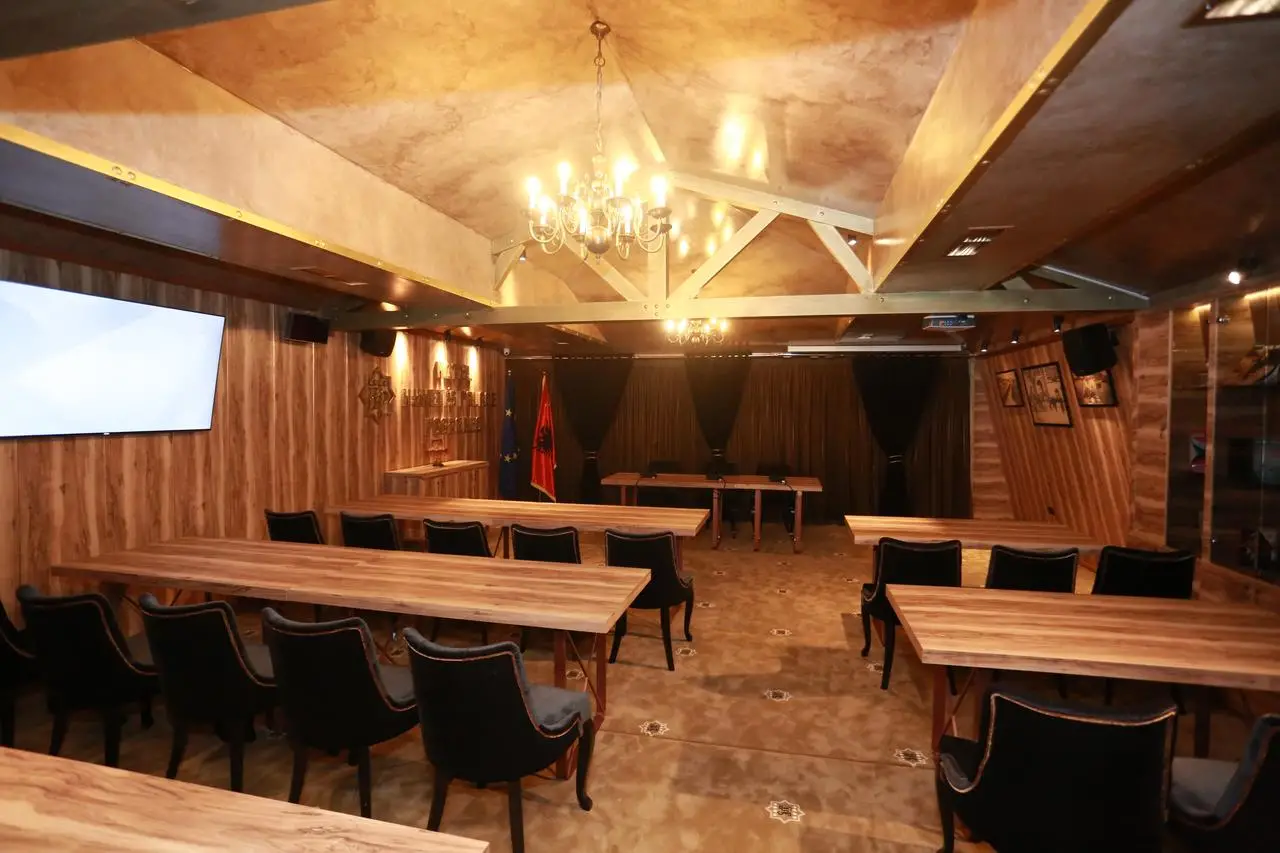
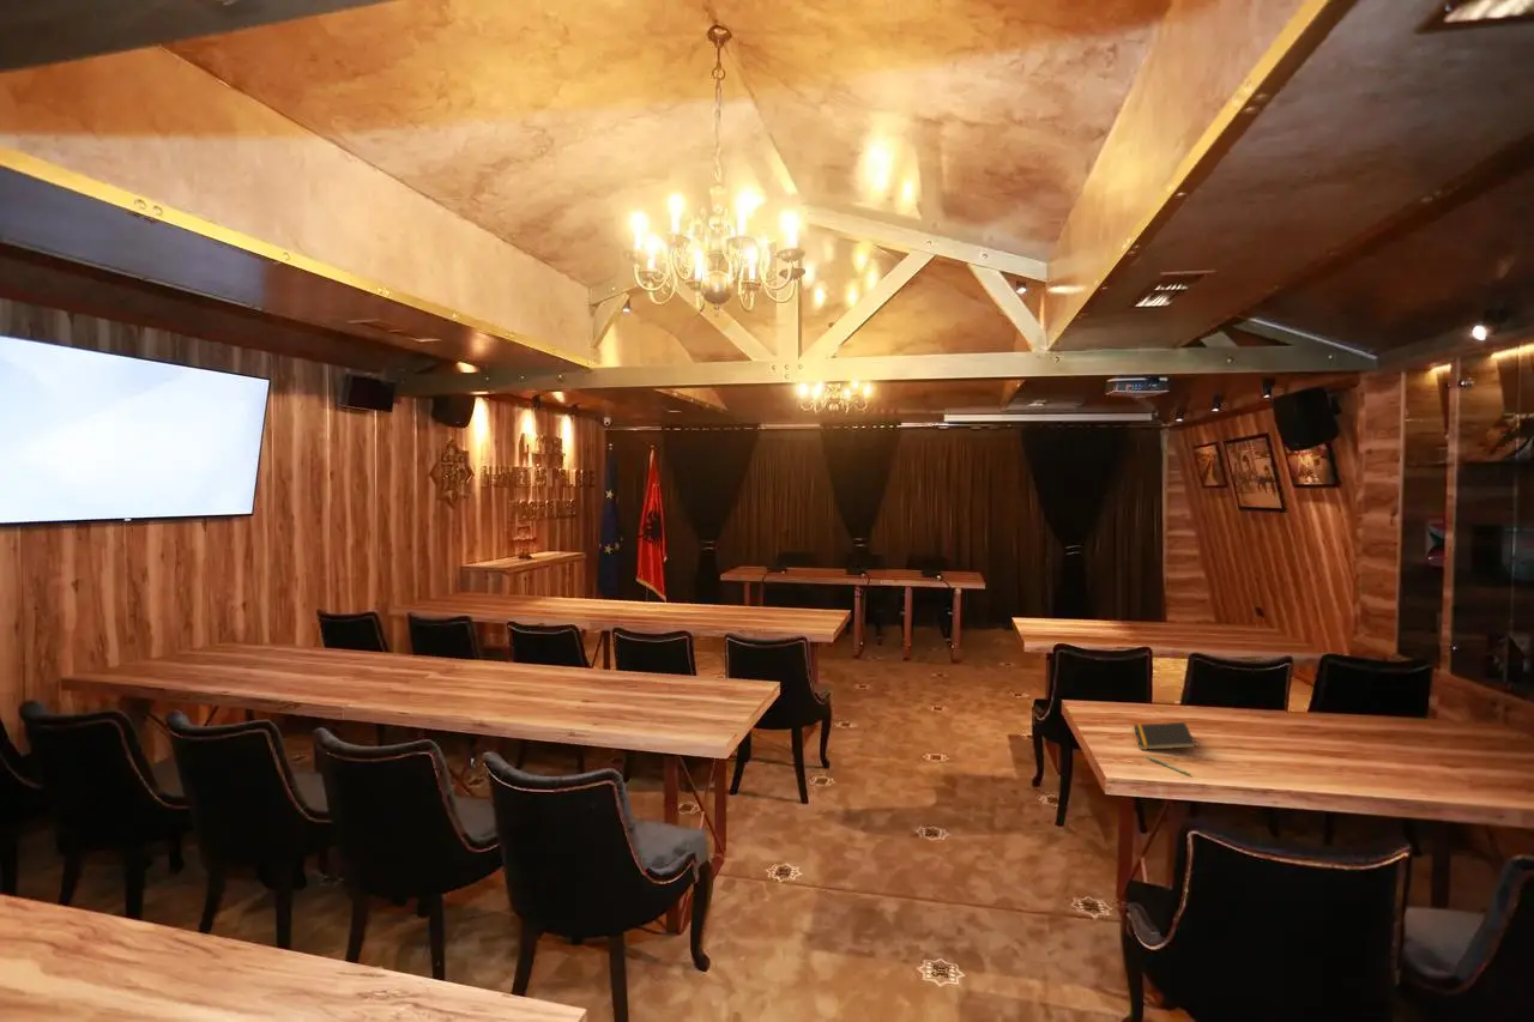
+ notepad [1133,721,1197,751]
+ pen [1146,755,1192,776]
